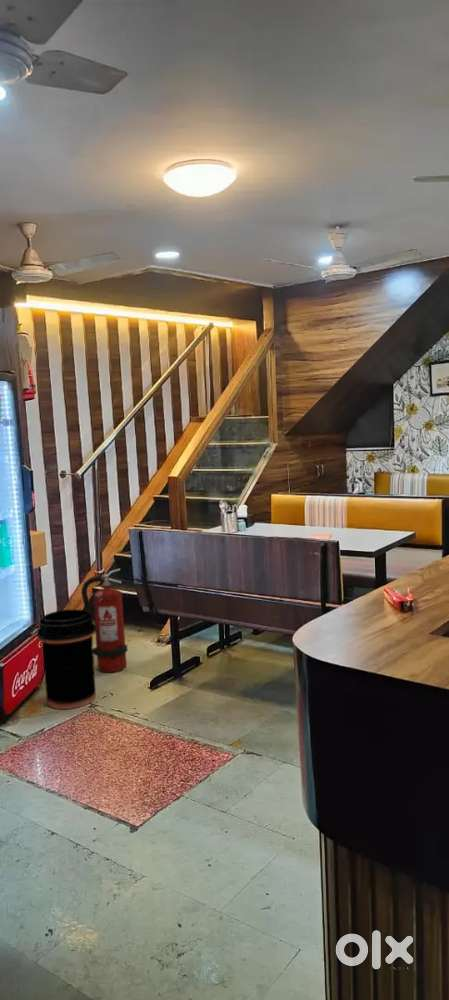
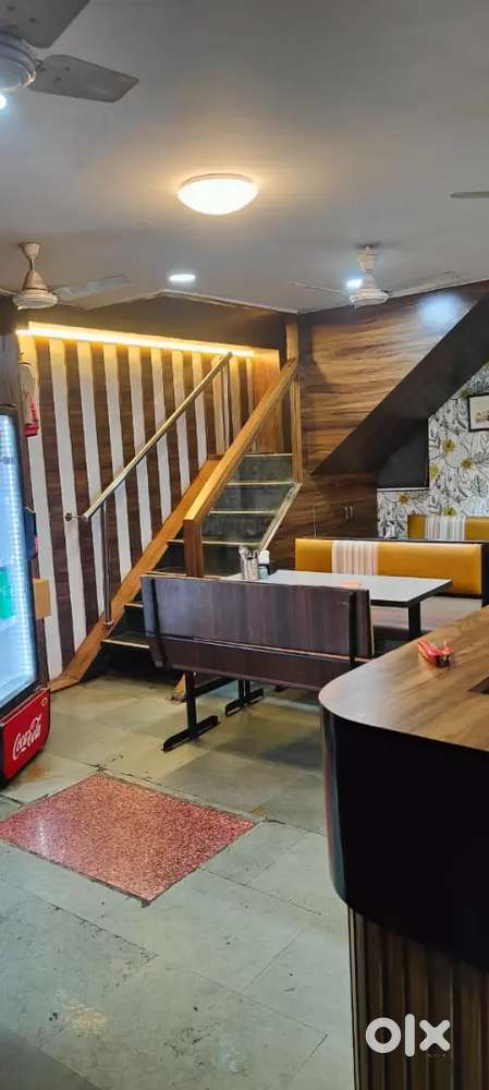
- trash can [36,608,97,710]
- fire extinguisher [80,568,129,673]
